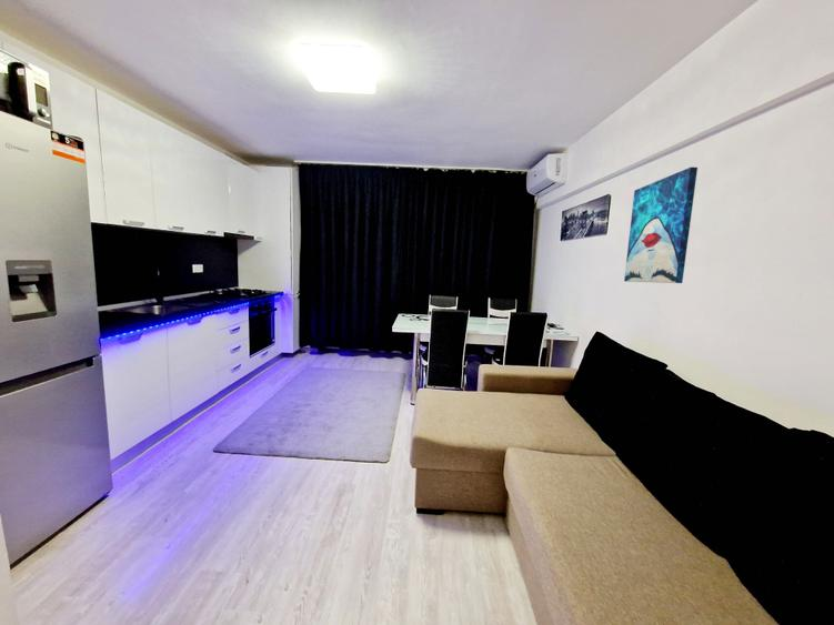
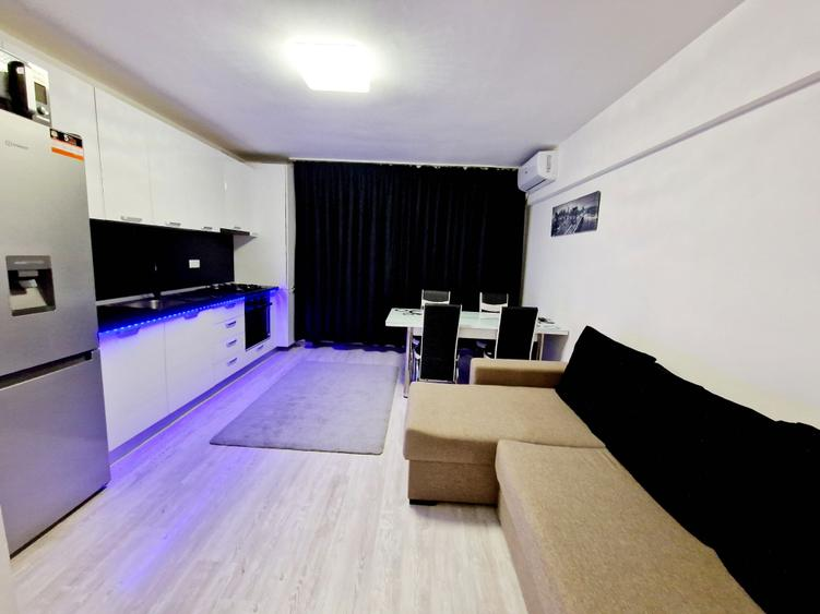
- wall art [623,167,699,284]
